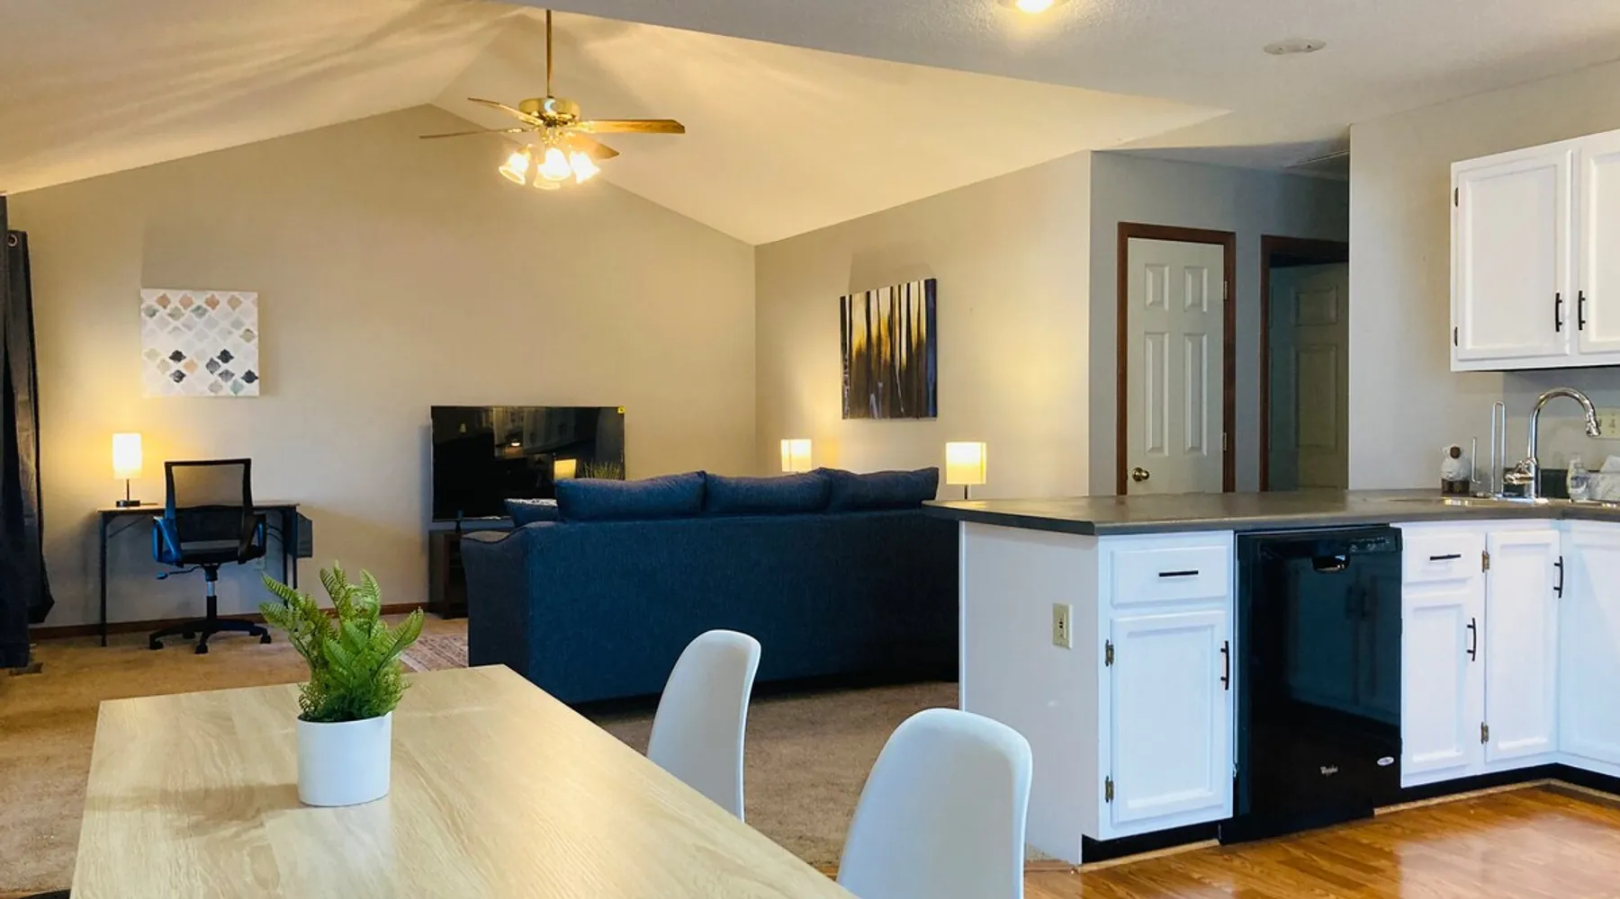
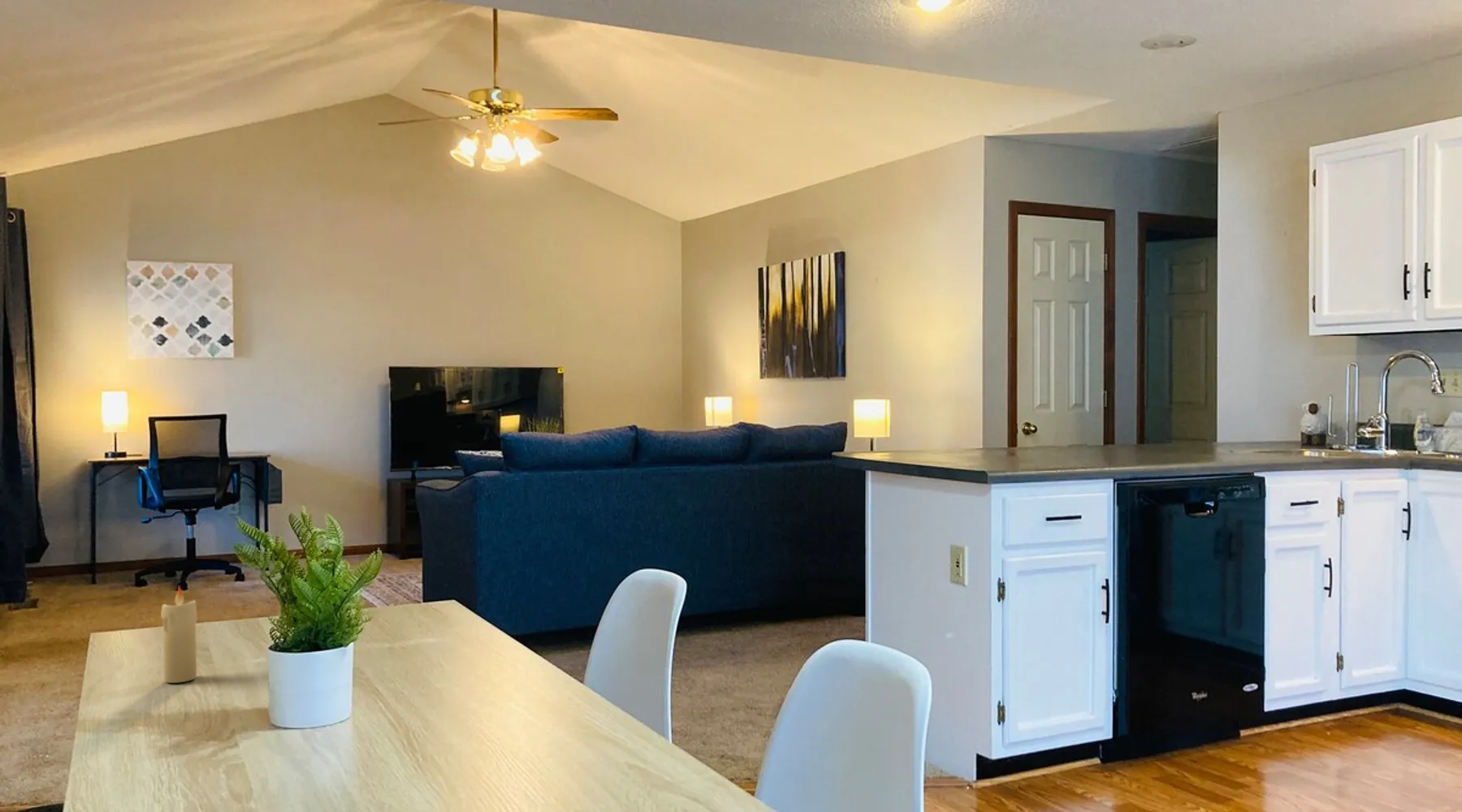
+ candle [160,585,198,684]
